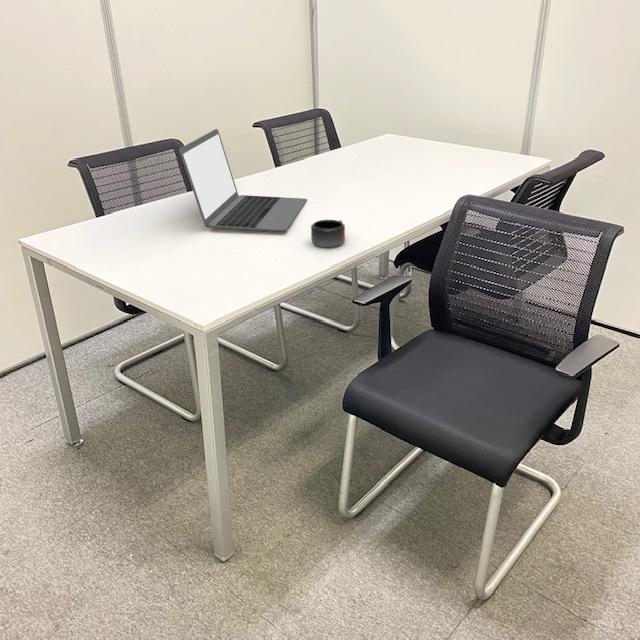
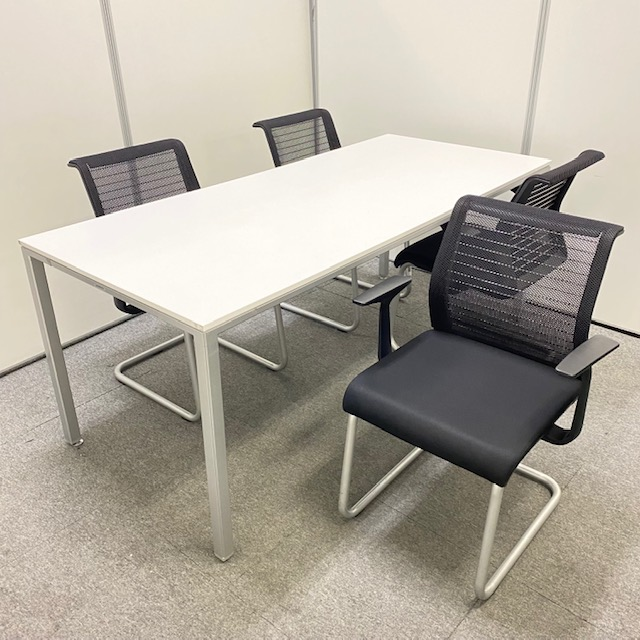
- laptop [179,128,308,232]
- mug [310,219,346,248]
